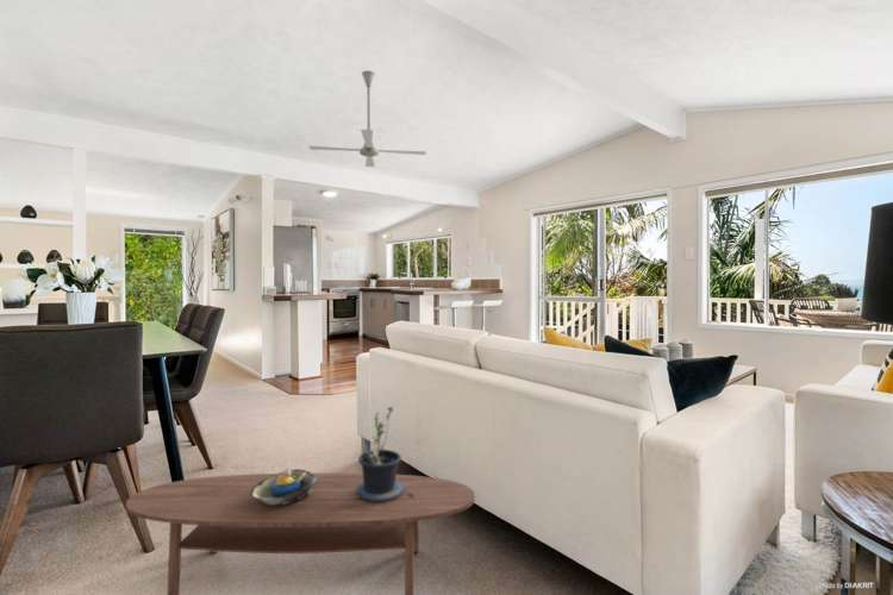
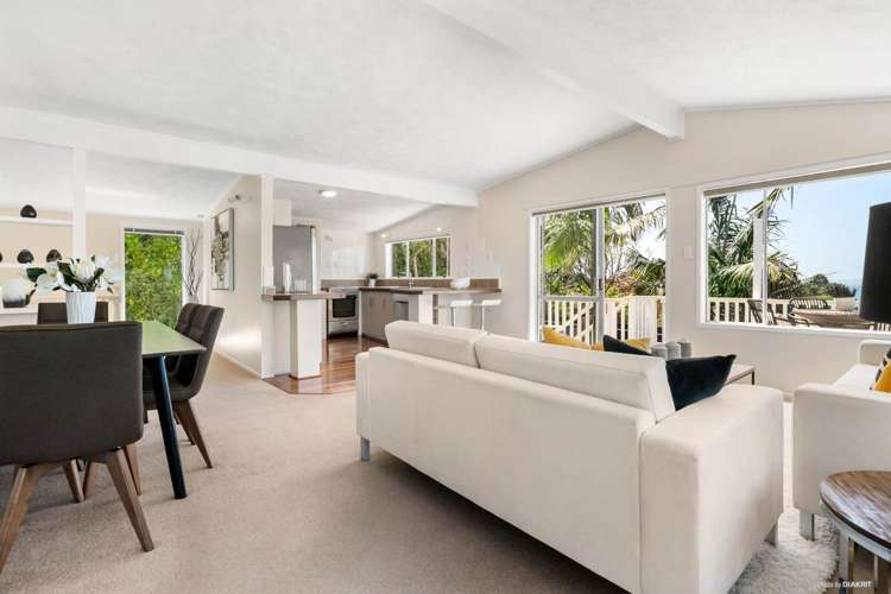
- potted plant [355,406,414,502]
- ceiling fan [308,69,427,168]
- coffee table [125,472,476,595]
- decorative bowl [250,466,318,506]
